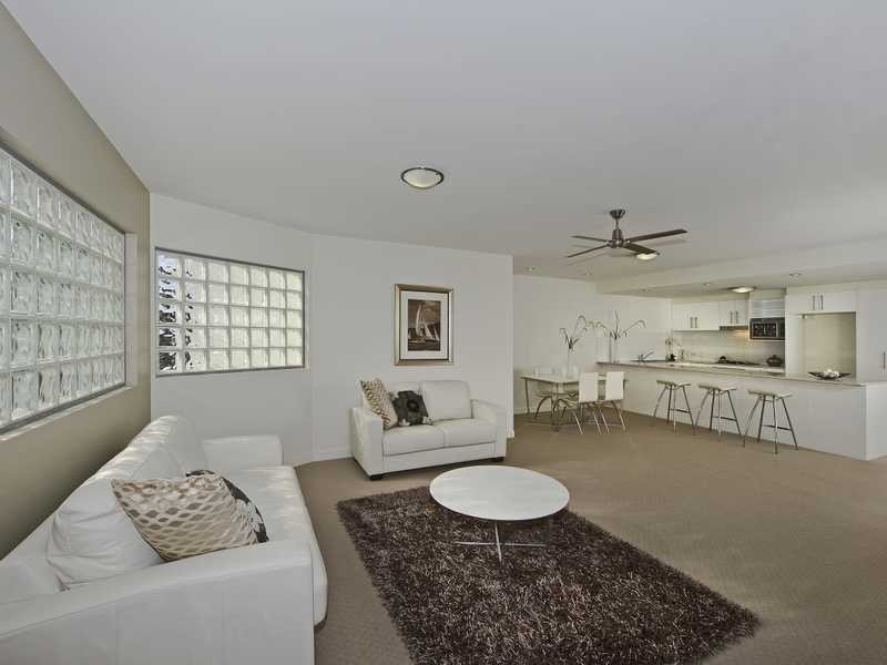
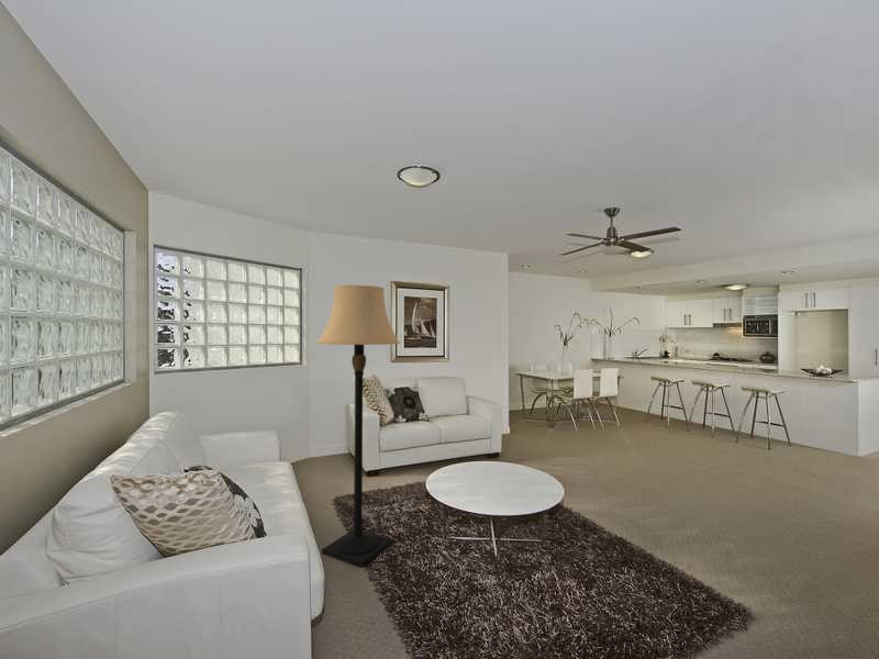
+ lamp [315,284,401,568]
